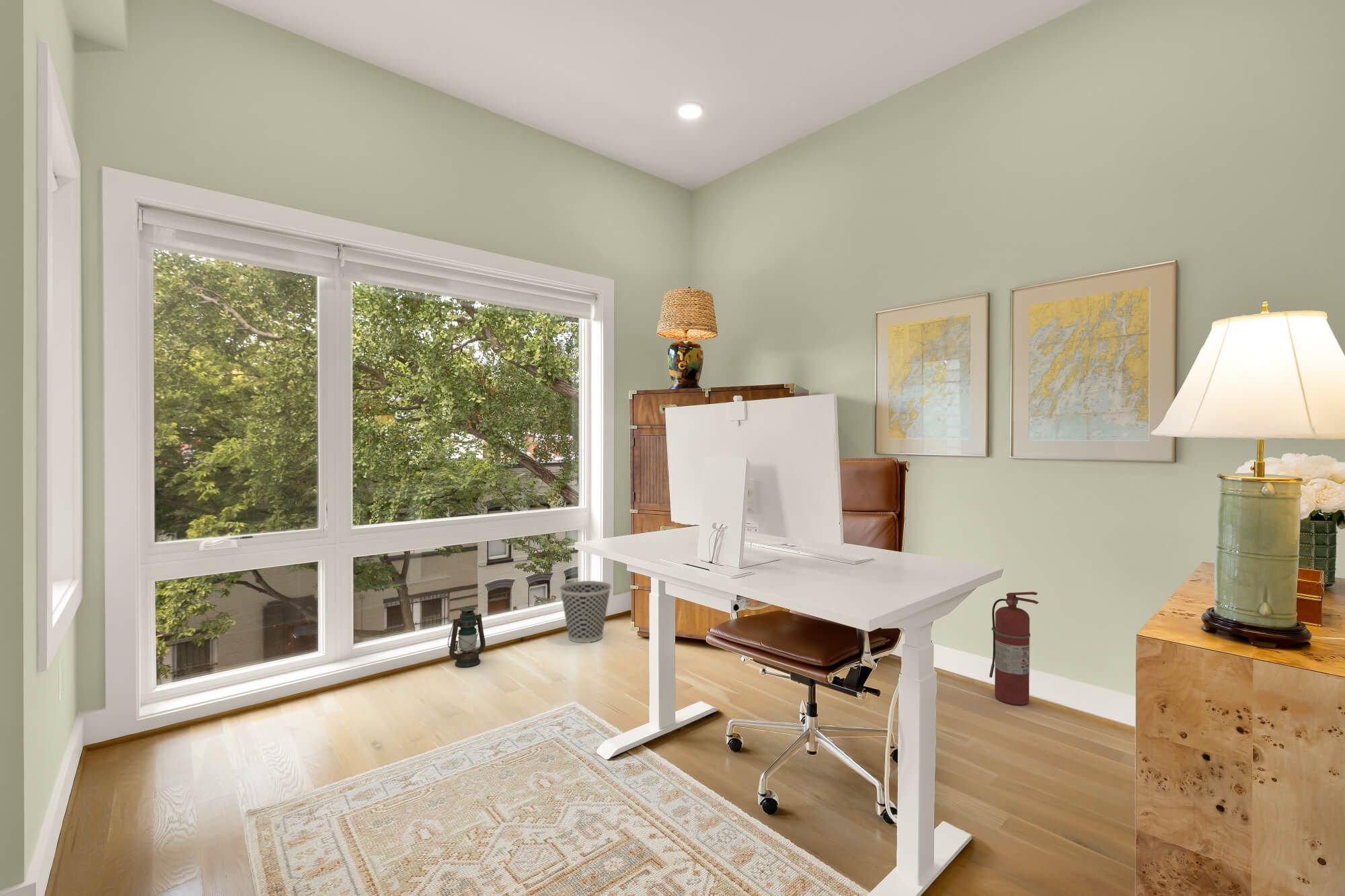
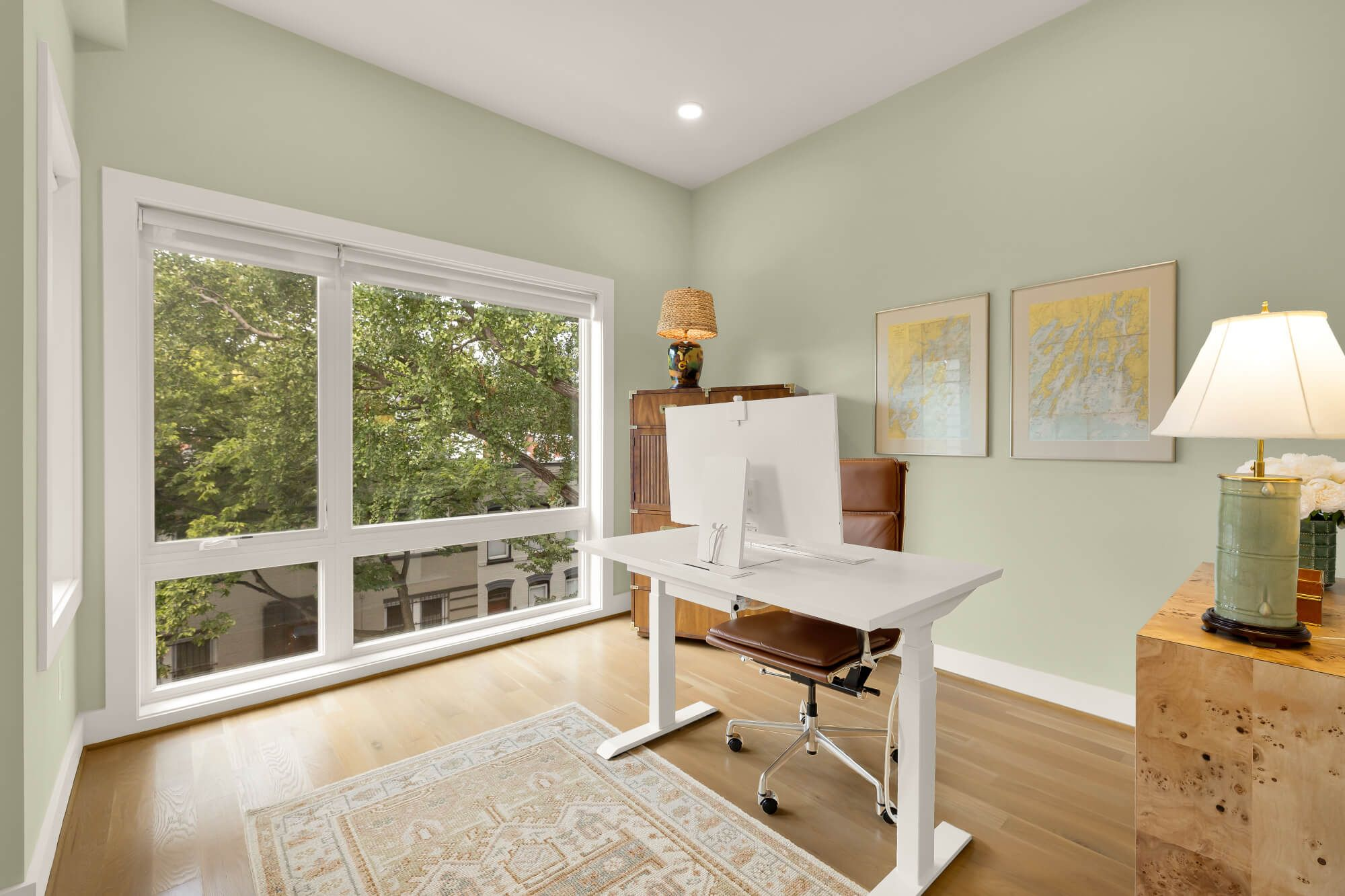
- lantern [447,606,486,669]
- wastebasket [559,580,612,643]
- fire extinguisher [989,591,1039,706]
